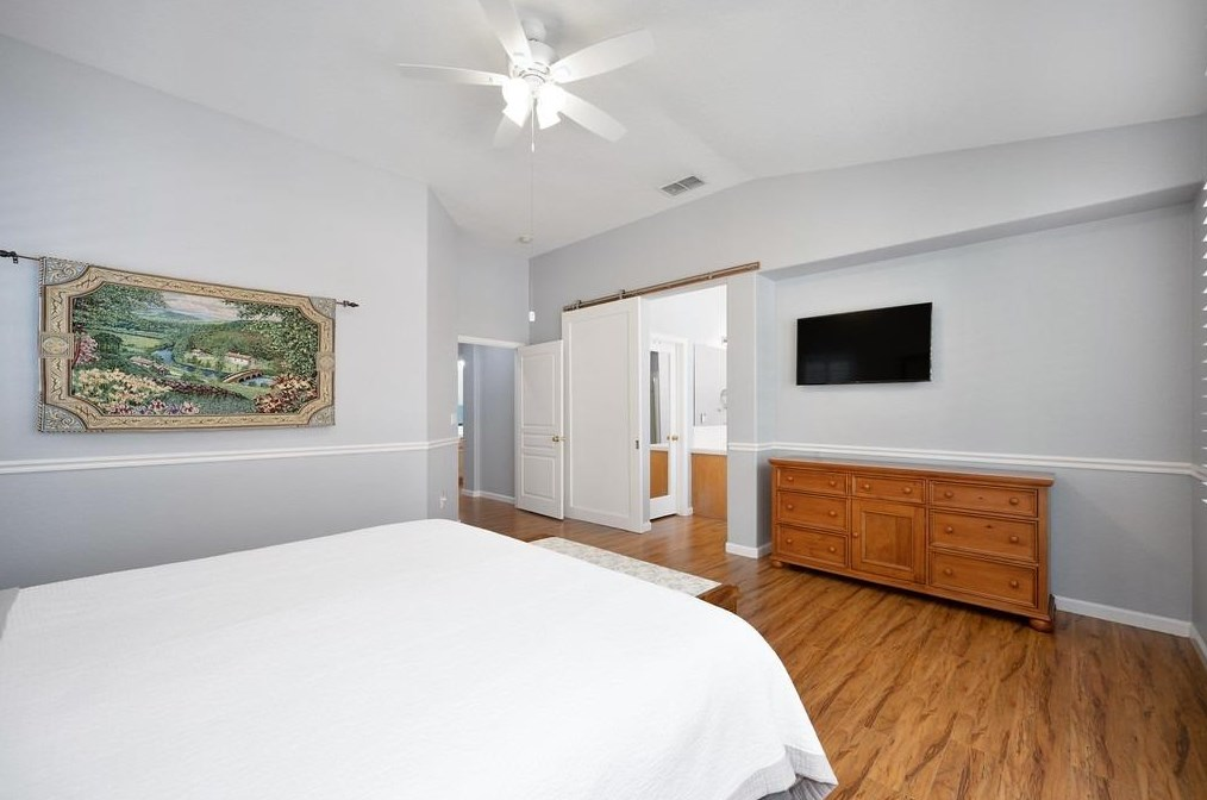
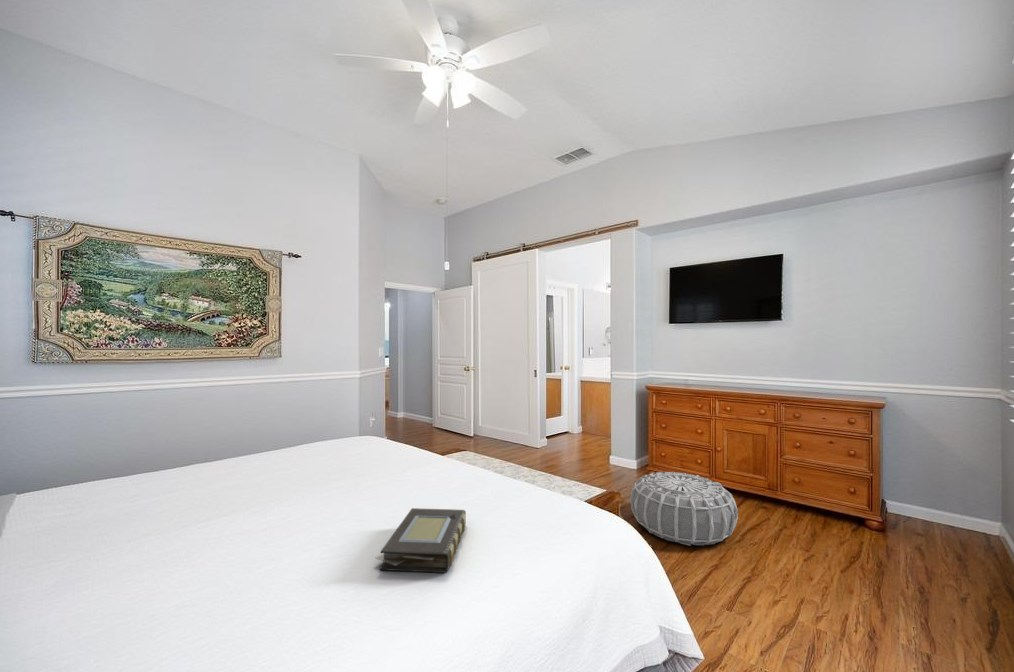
+ book [375,507,467,574]
+ air purifier [629,471,739,547]
